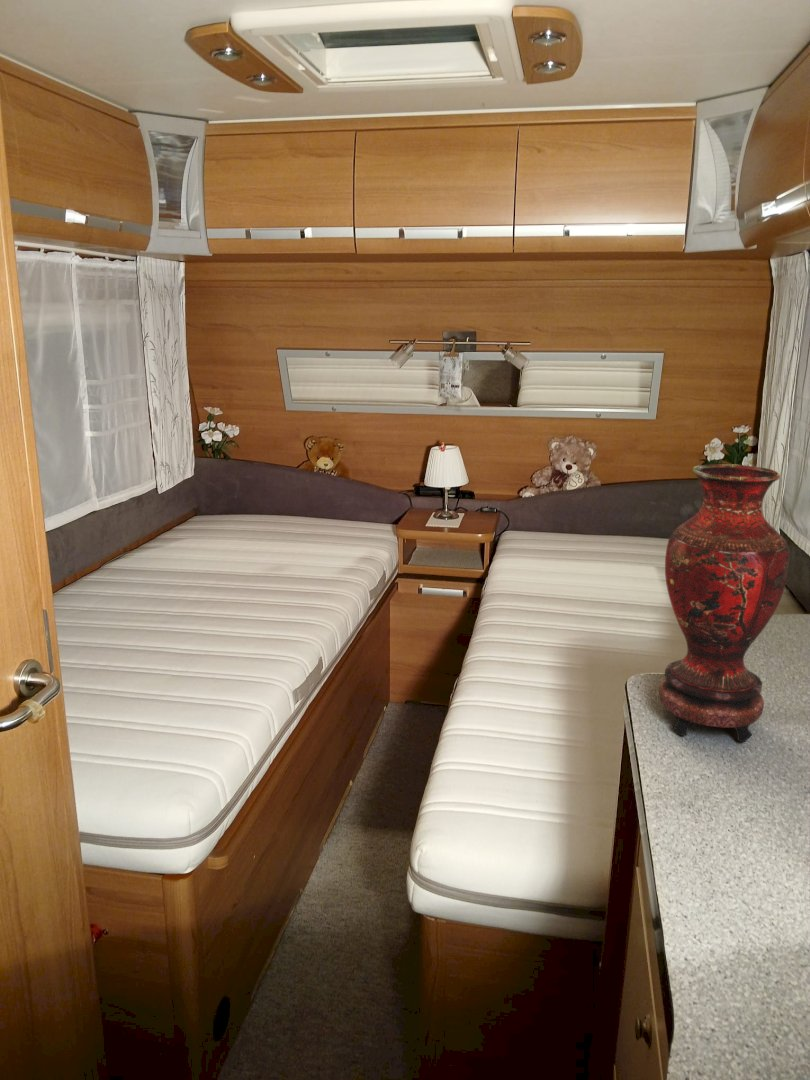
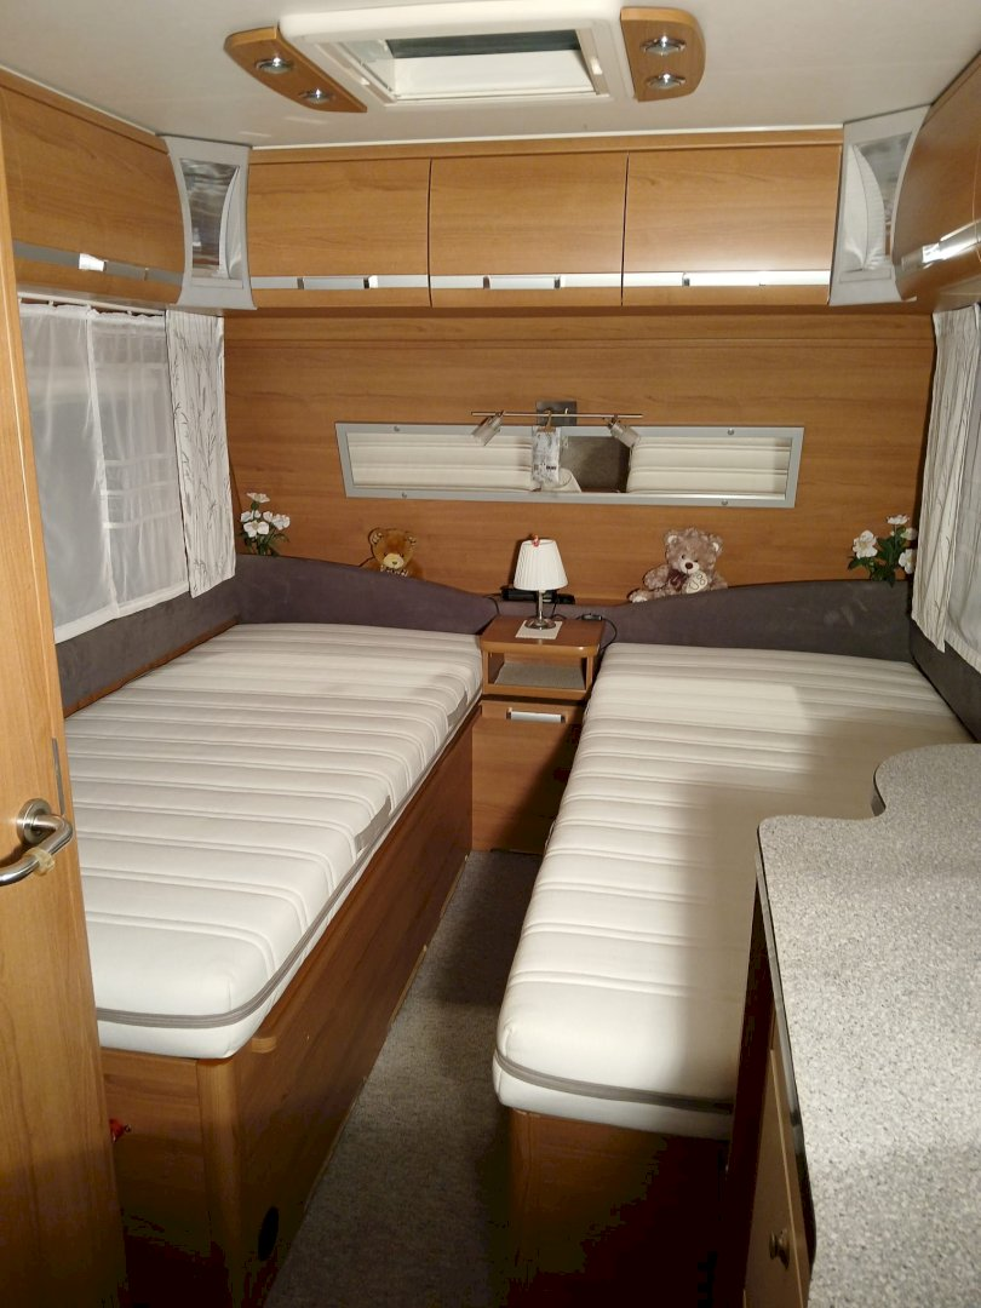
- vase [658,463,790,743]
